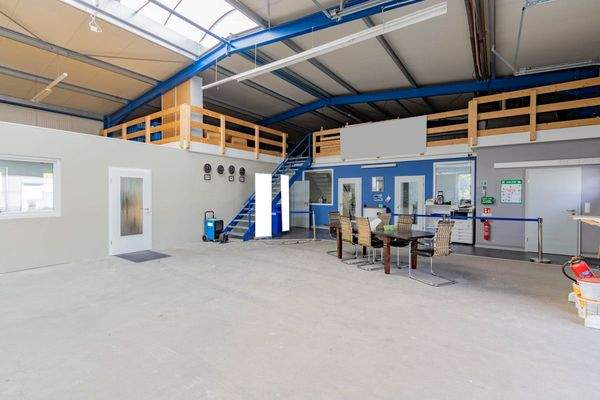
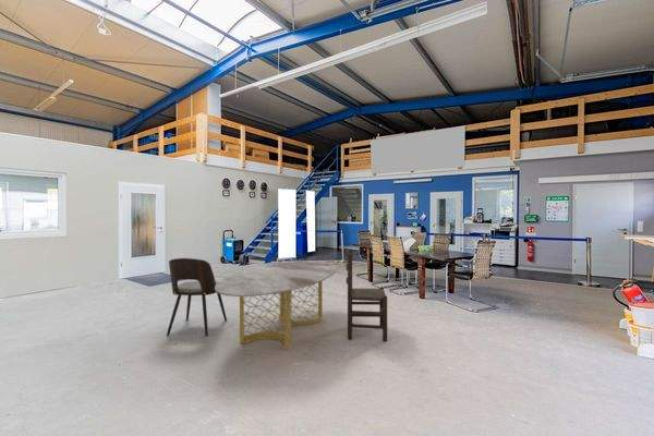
+ dining chair [166,257,228,337]
+ dining table [215,259,338,351]
+ dining chair [346,247,388,342]
